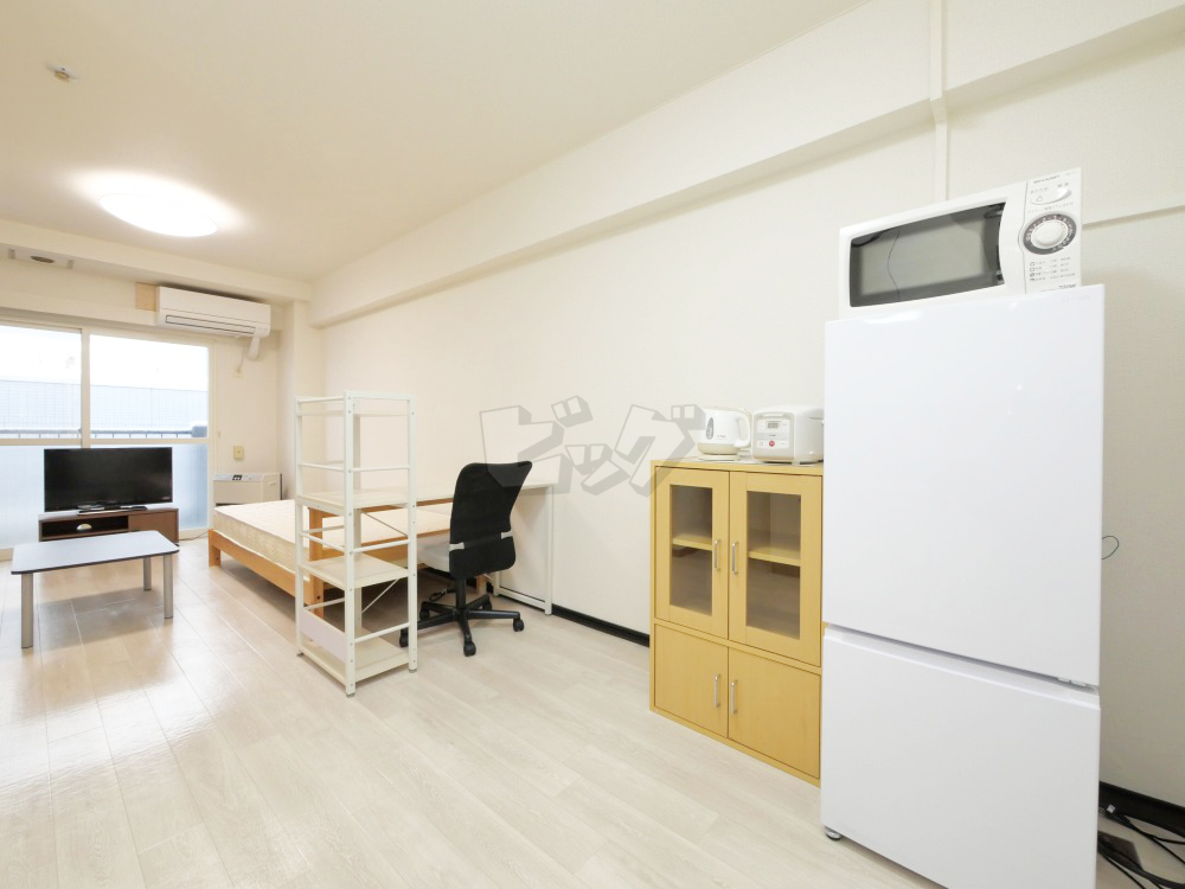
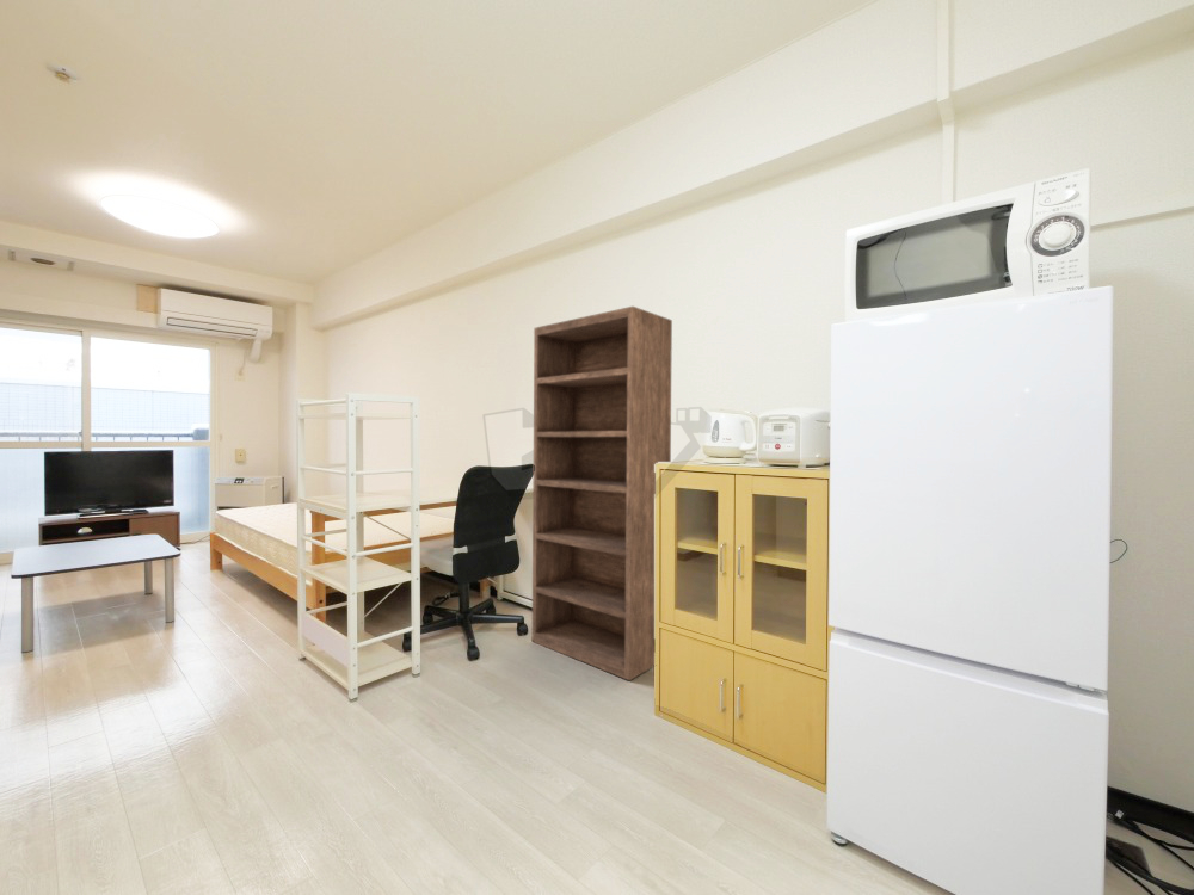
+ bookshelf [531,305,673,681]
